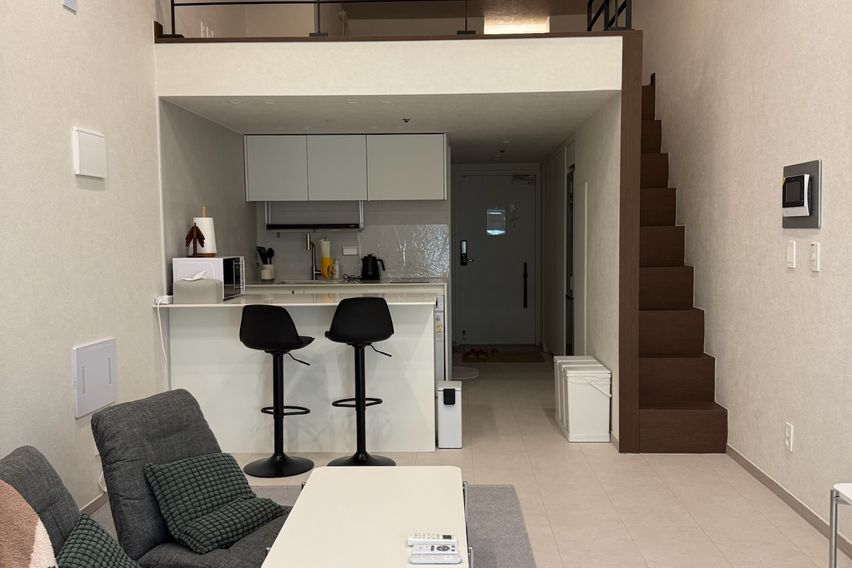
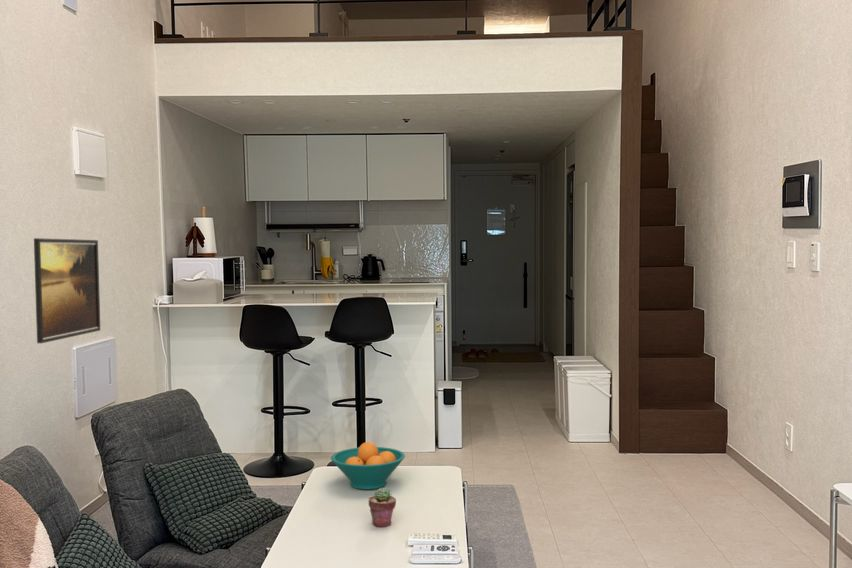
+ fruit bowl [330,441,406,490]
+ potted succulent [367,486,397,528]
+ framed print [33,237,101,344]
